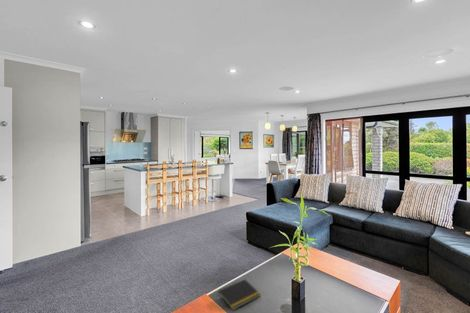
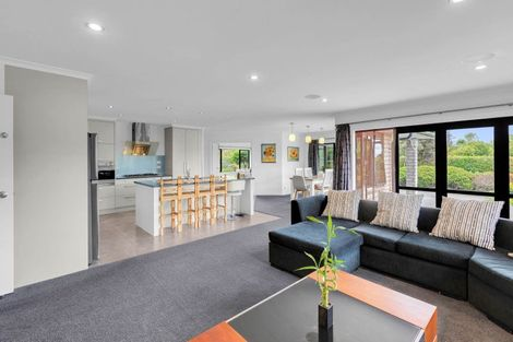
- notepad [217,278,261,311]
